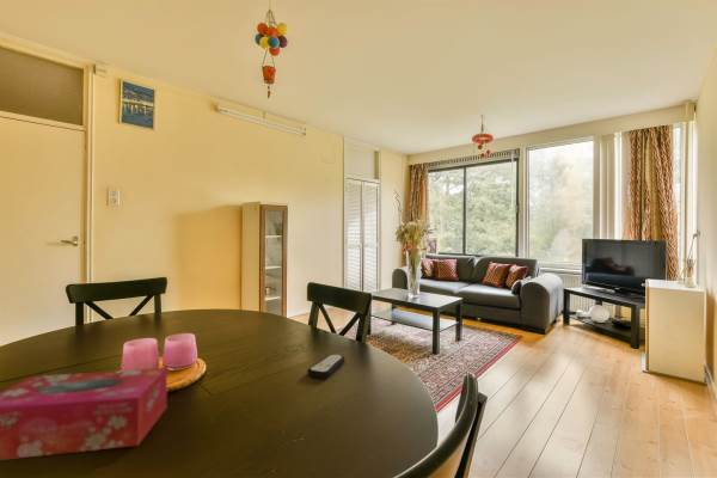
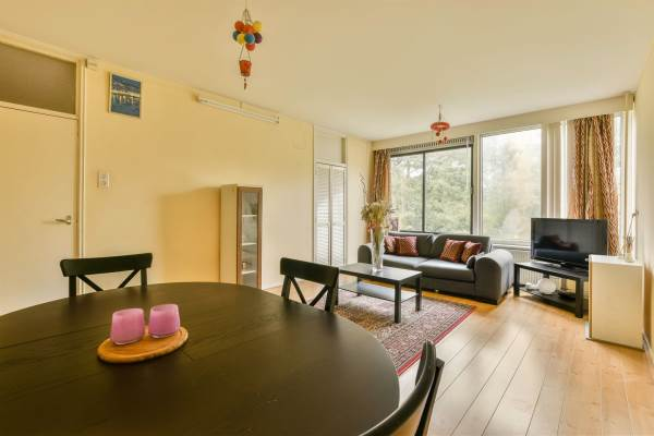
- tissue box [0,367,168,461]
- remote control [306,354,347,379]
